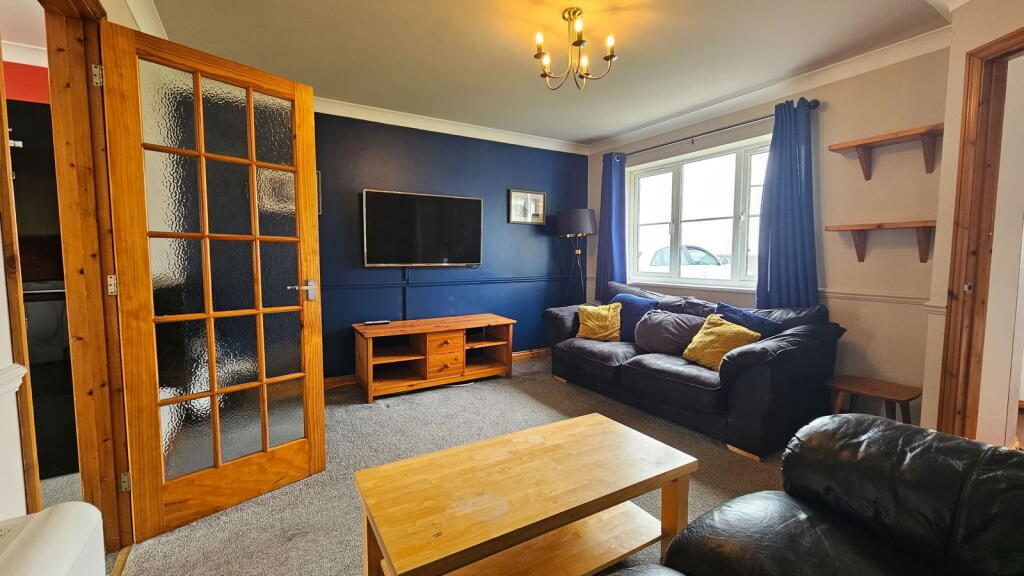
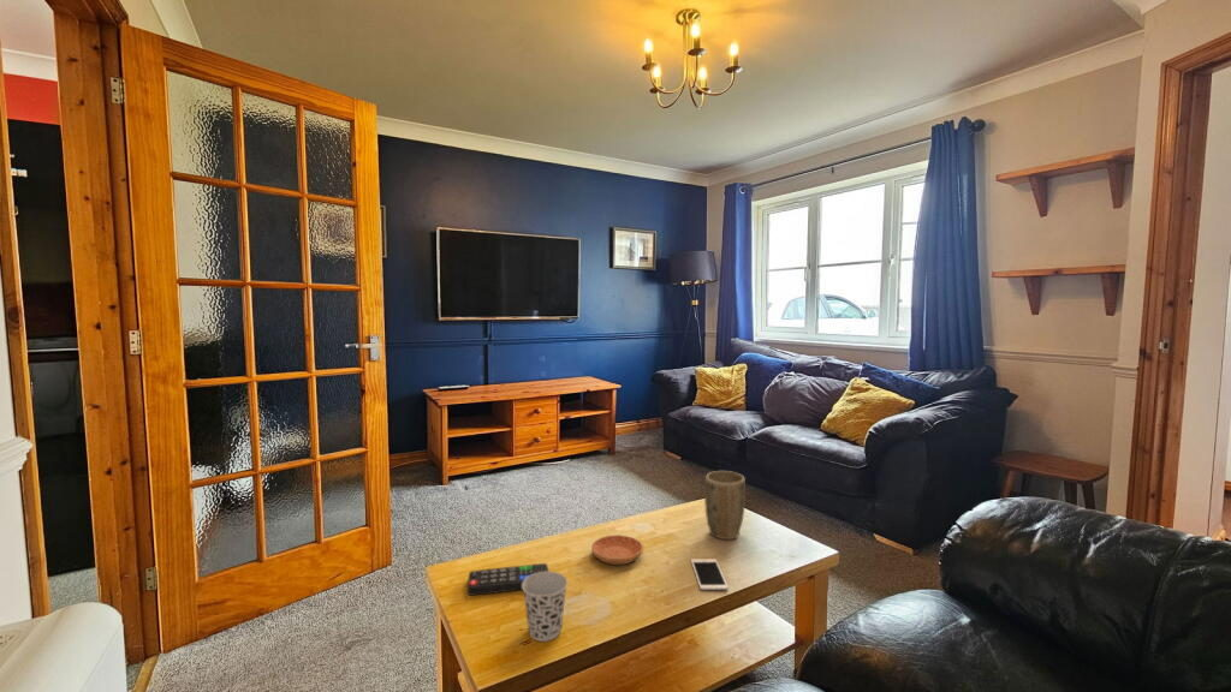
+ saucer [590,535,644,566]
+ plant pot [703,470,747,541]
+ remote control [466,562,549,597]
+ cup [522,571,569,643]
+ cell phone [690,557,730,591]
